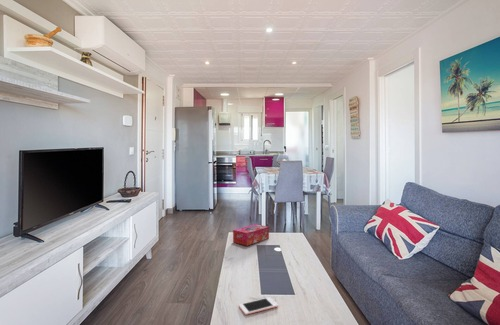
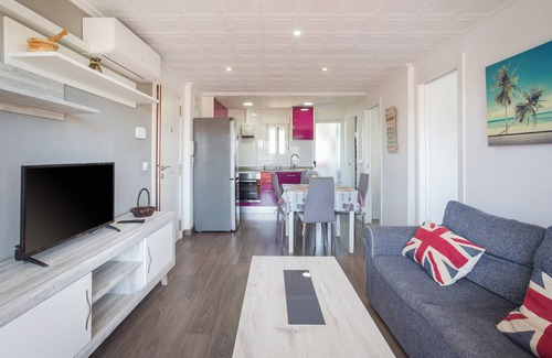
- cell phone [238,296,279,316]
- tissue box [232,223,270,247]
